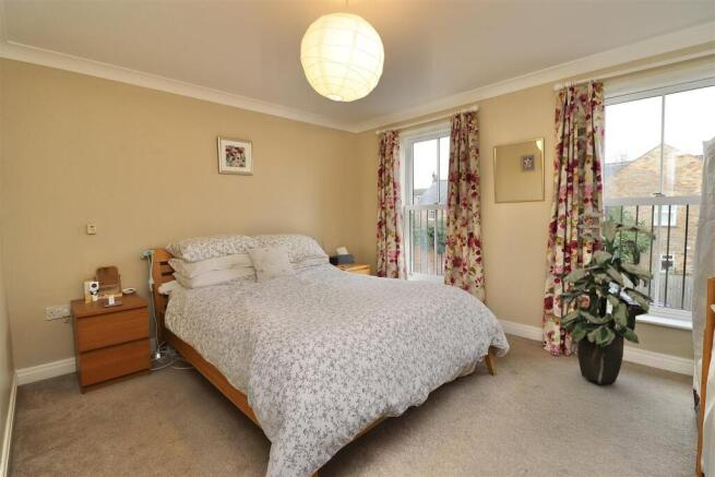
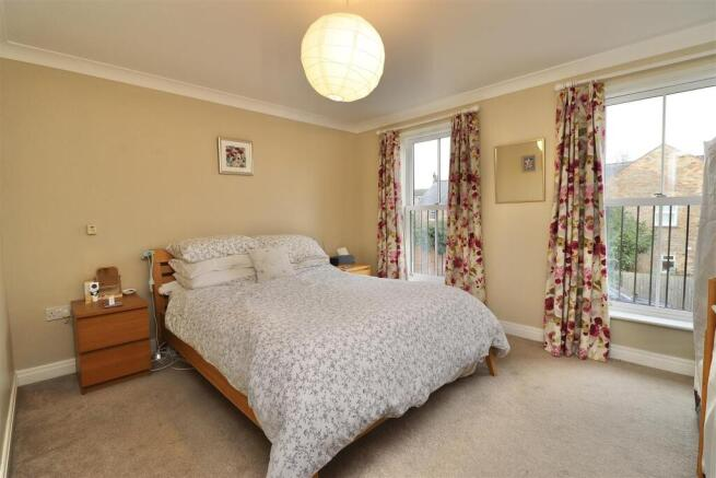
- indoor plant [551,212,657,385]
